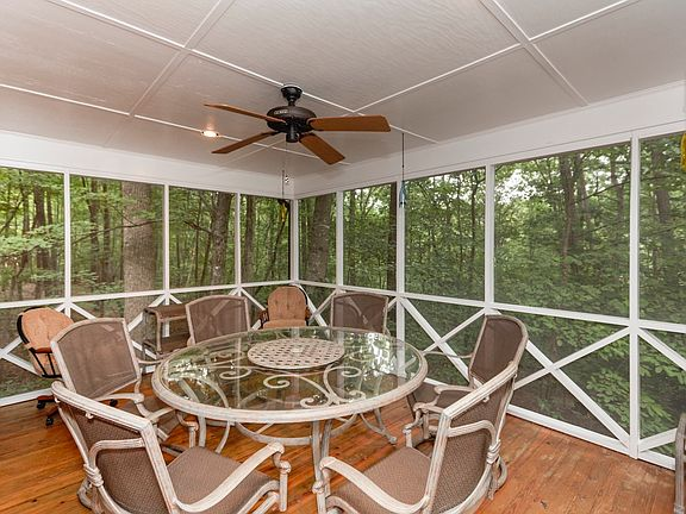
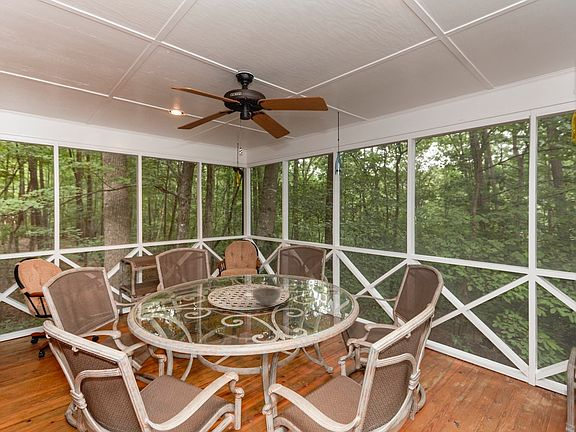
+ decorative bowl [251,287,282,307]
